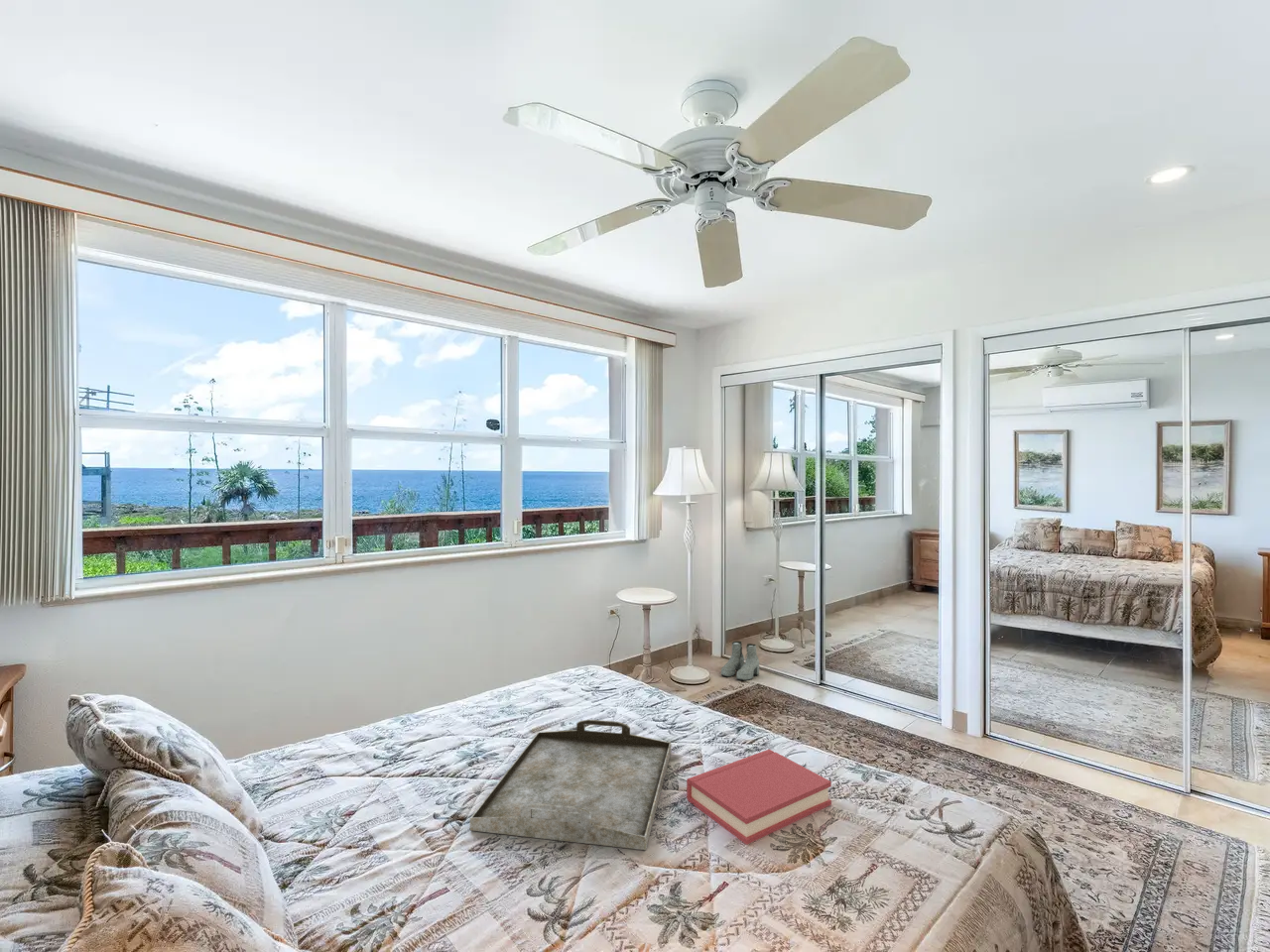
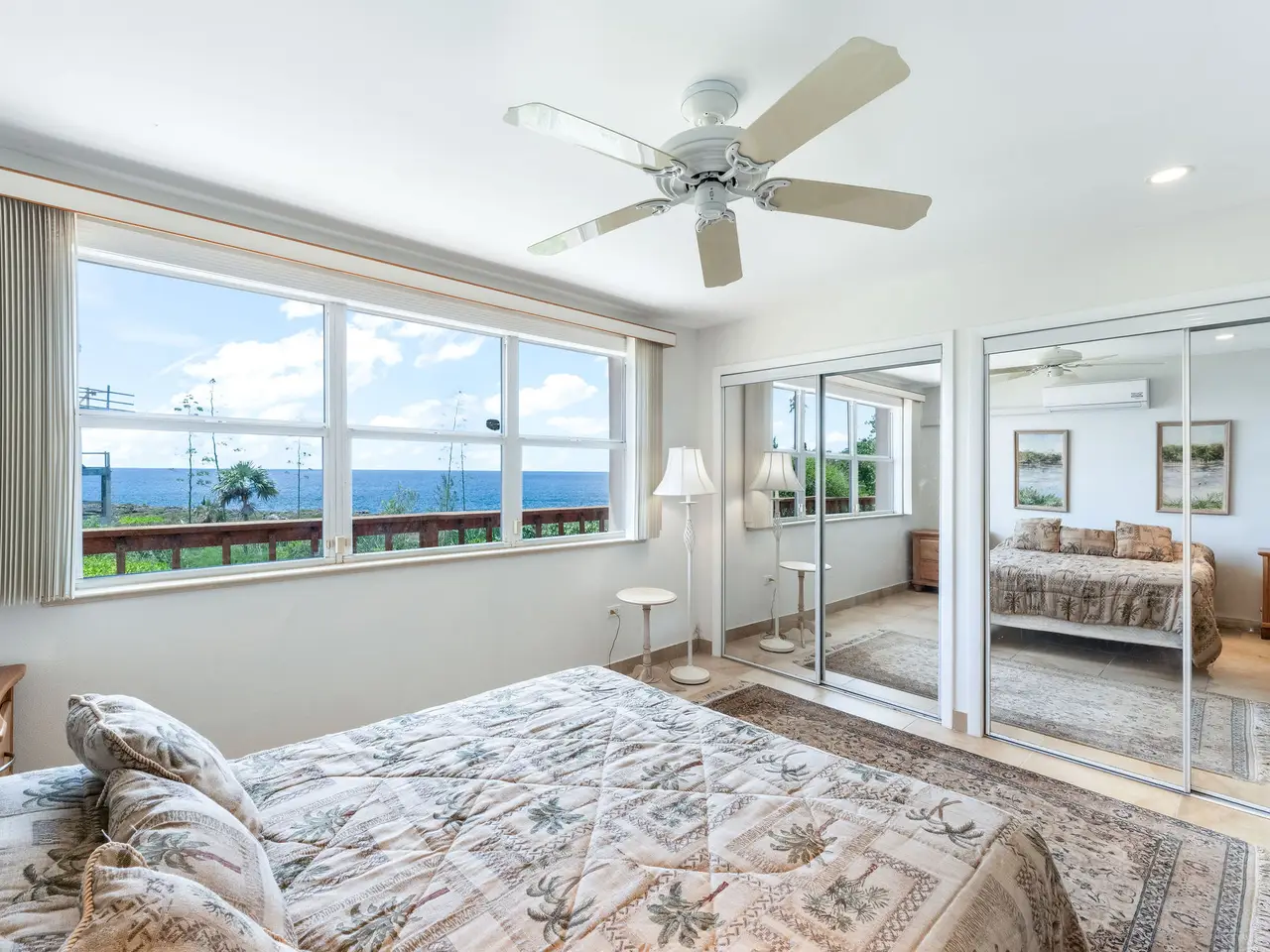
- serving tray [469,718,672,851]
- boots [720,641,760,681]
- hardback book [686,749,832,846]
